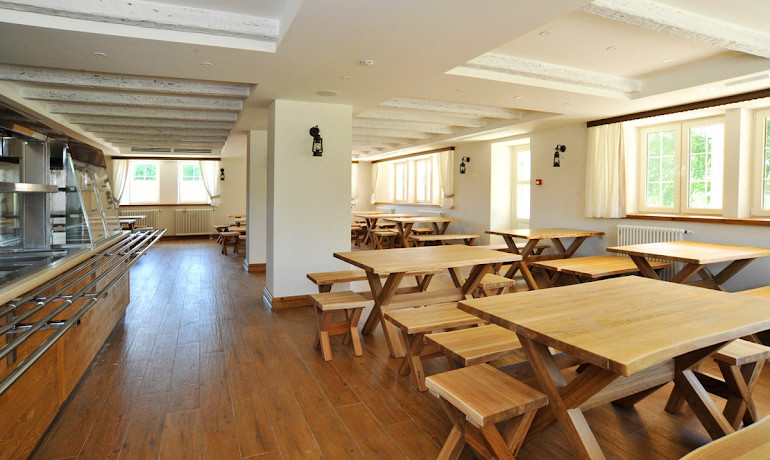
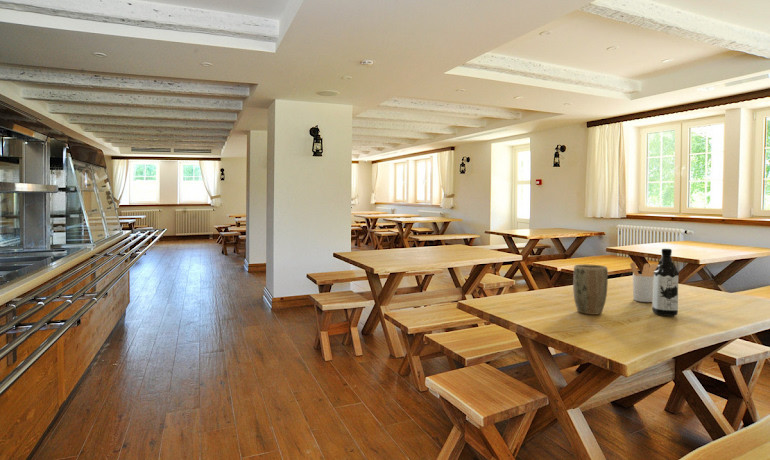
+ utensil holder [629,261,658,303]
+ water bottle [651,248,680,317]
+ plant pot [572,263,609,315]
